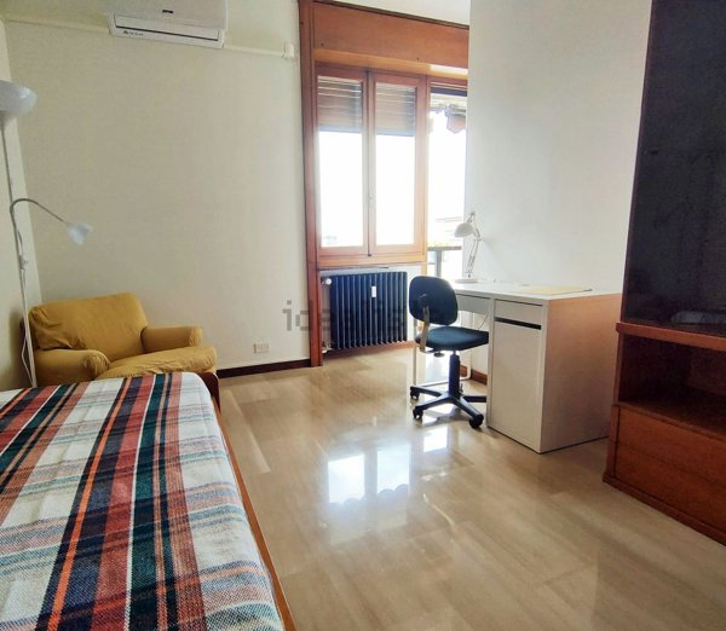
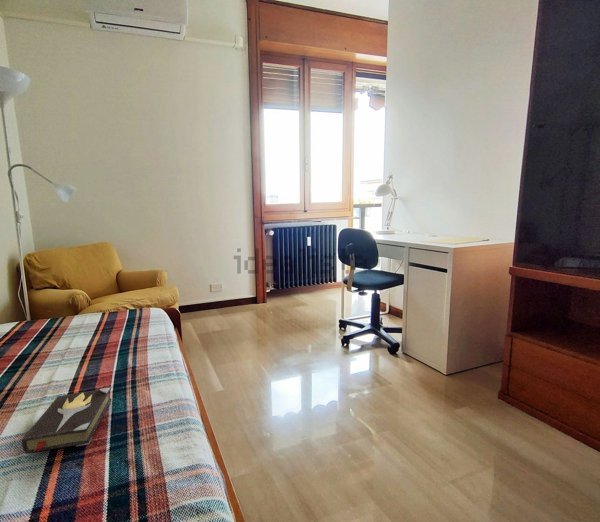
+ hardback book [21,387,113,454]
